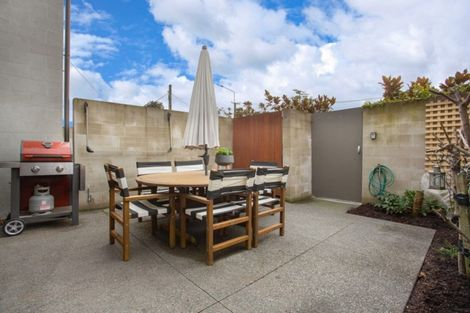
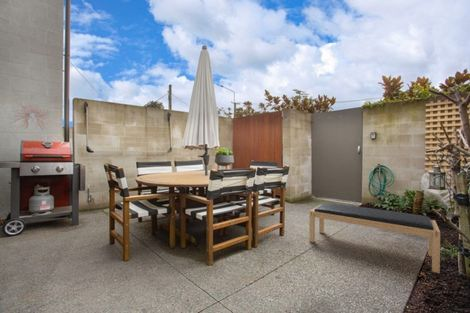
+ wall sculpture [8,100,51,133]
+ bench [308,202,441,274]
